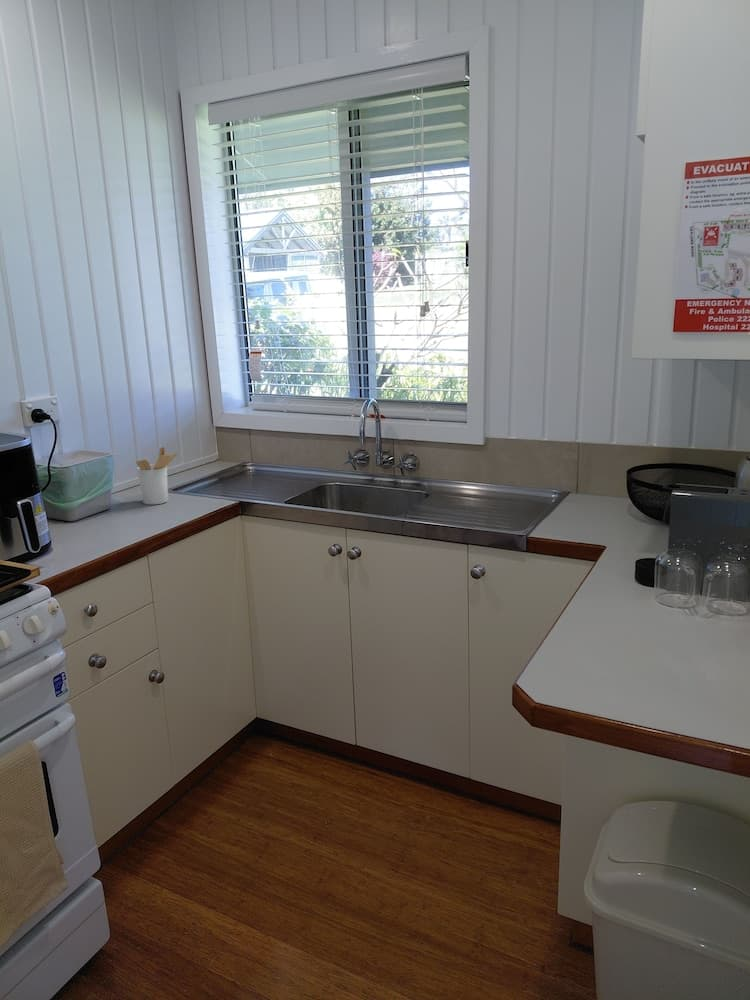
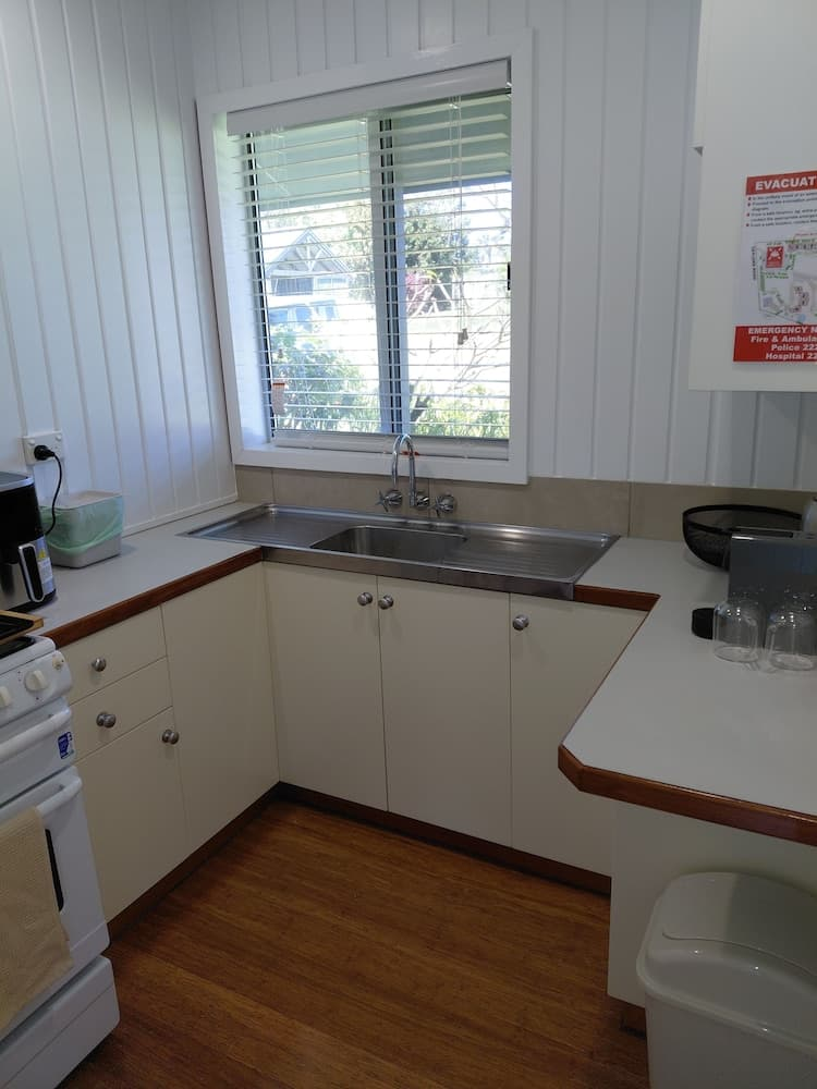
- utensil holder [135,446,179,506]
